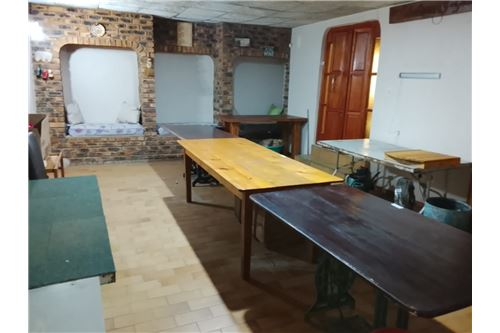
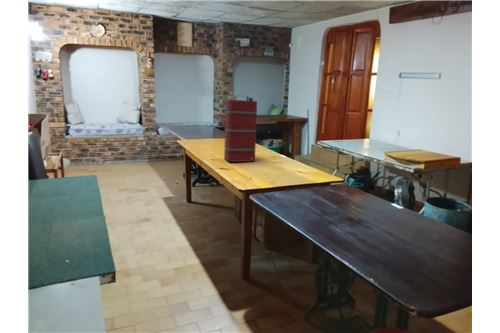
+ fuel jerry can [223,94,258,163]
